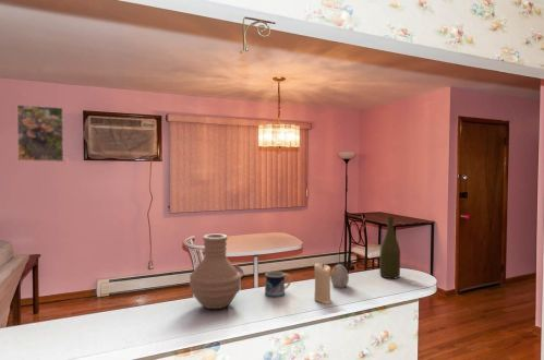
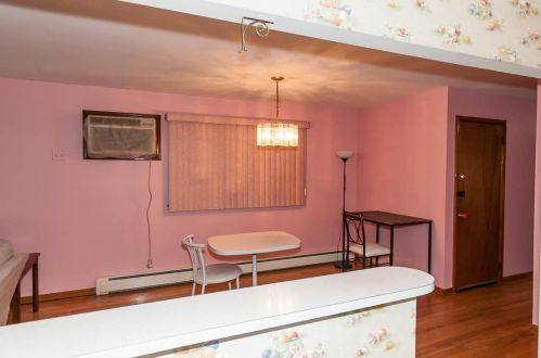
- decorative egg [330,263,350,289]
- bottle [378,216,401,279]
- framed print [16,104,65,163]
- vase [188,233,242,310]
- mug [264,271,292,298]
- candle [313,262,333,305]
